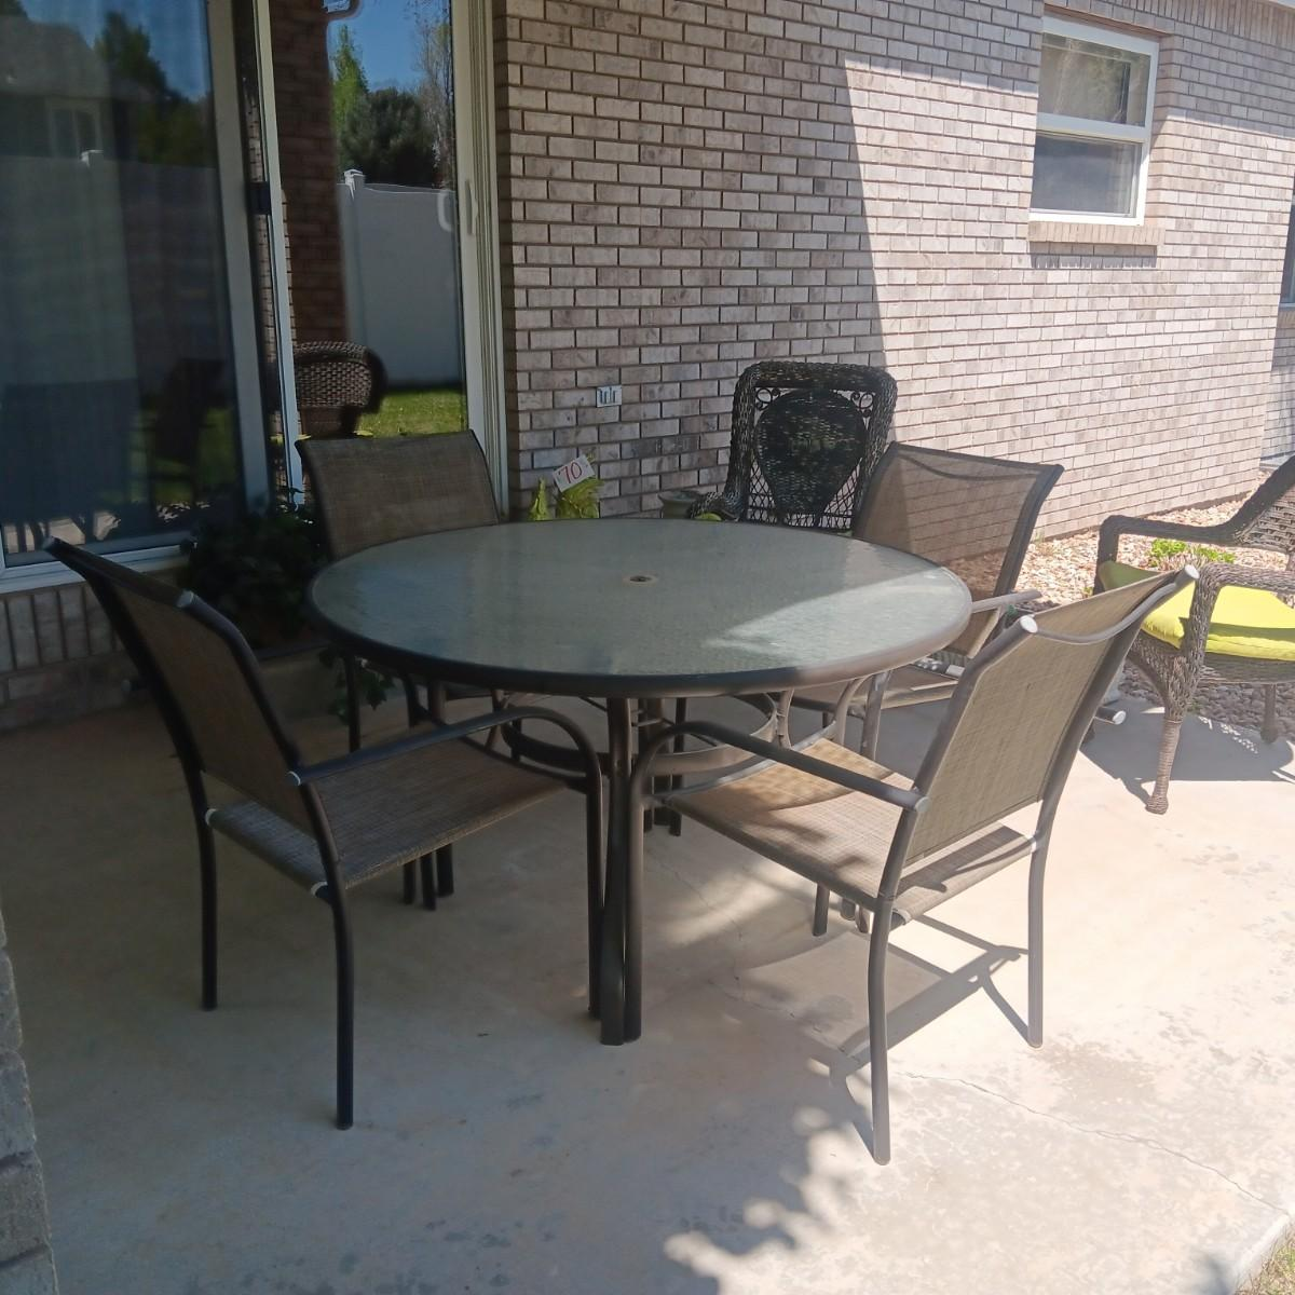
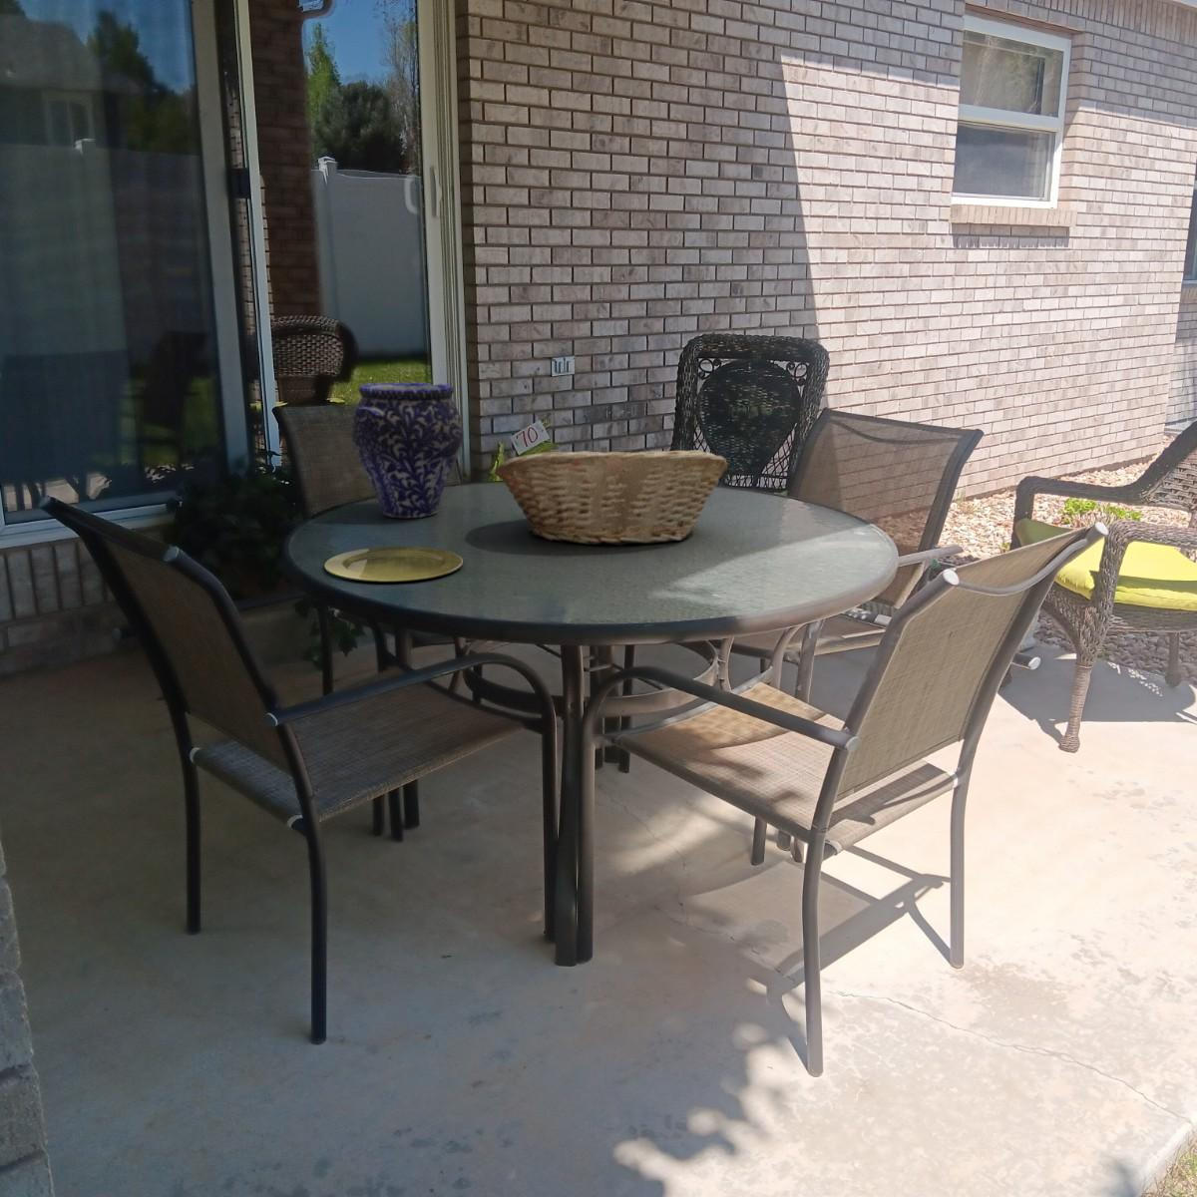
+ vase [350,381,464,518]
+ plate [324,546,464,582]
+ fruit basket [493,446,728,547]
